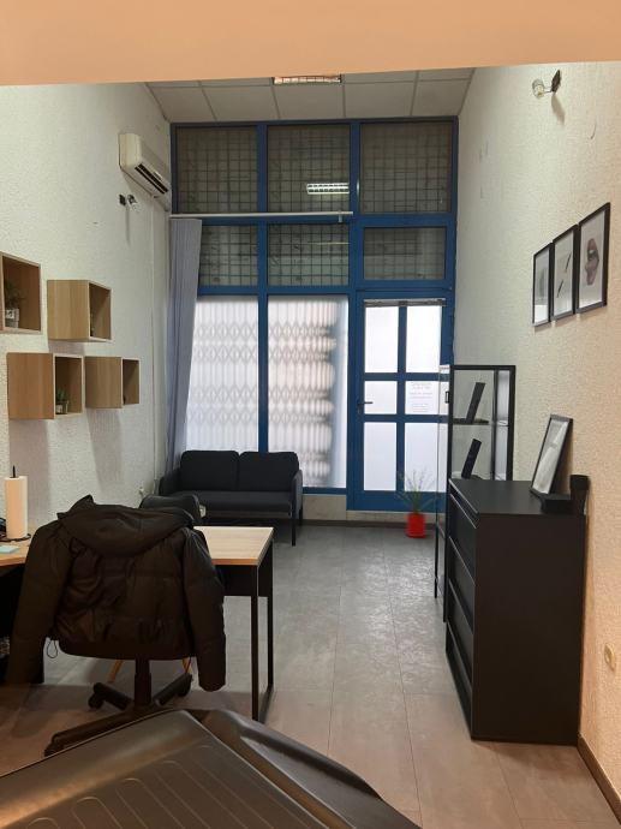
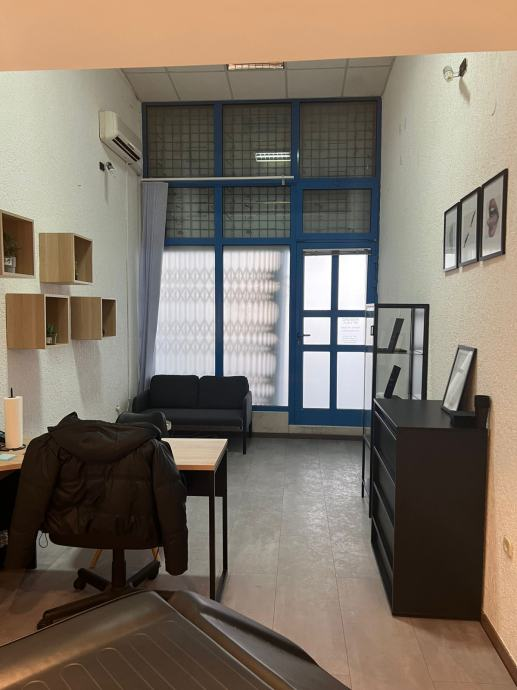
- house plant [394,464,437,538]
